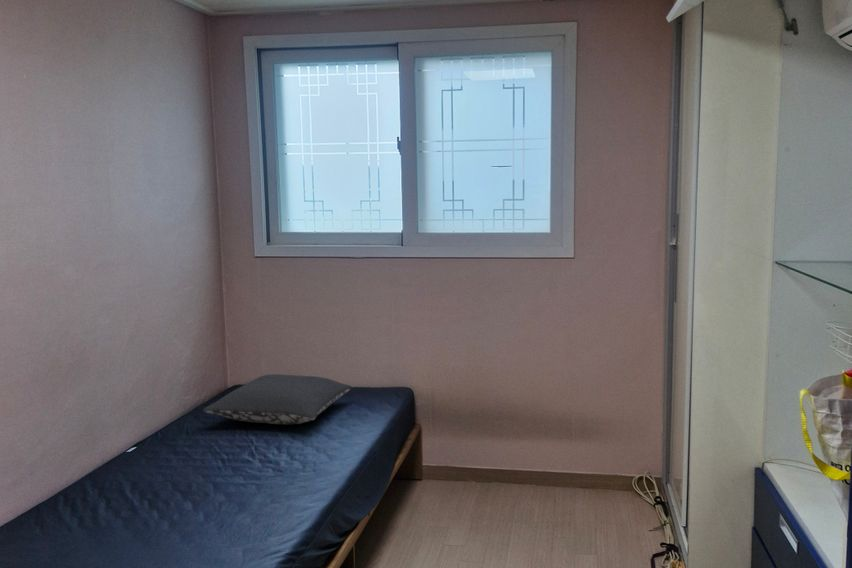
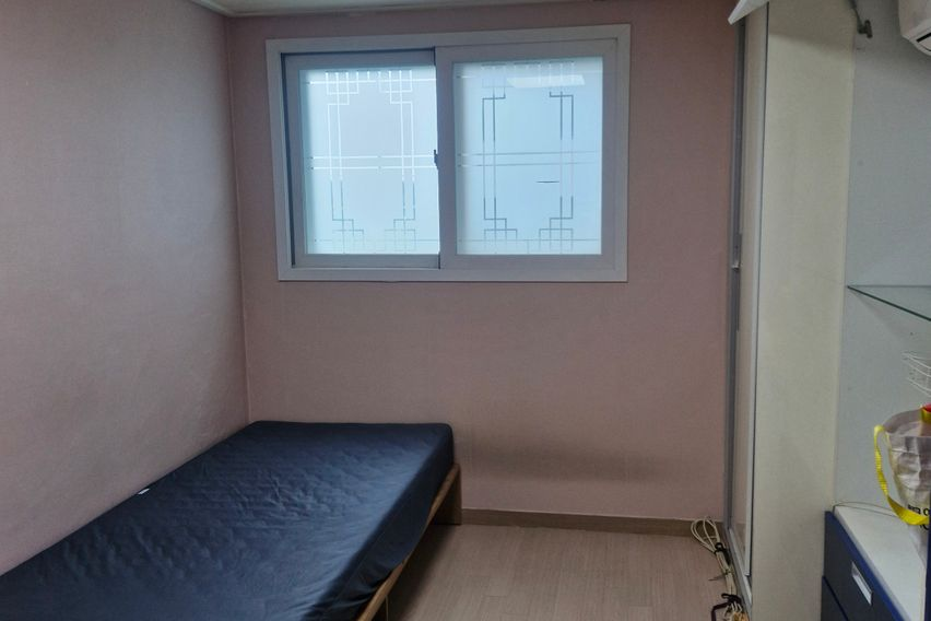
- pillow [202,373,353,425]
